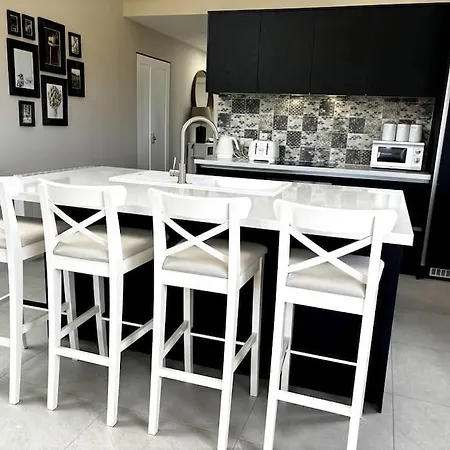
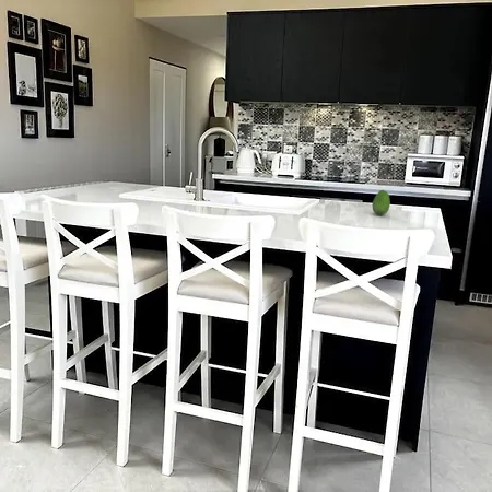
+ fruit [372,189,391,216]
